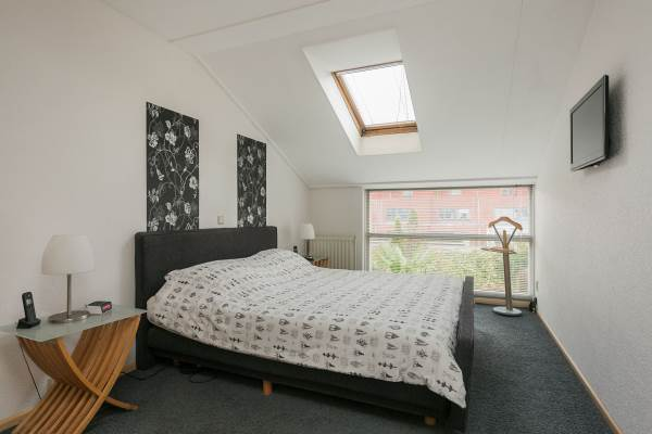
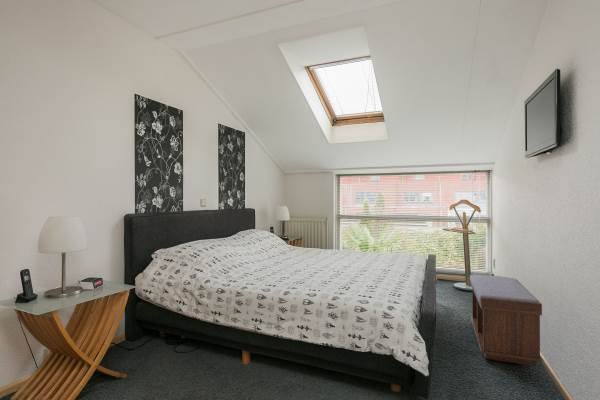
+ bench [469,274,543,367]
